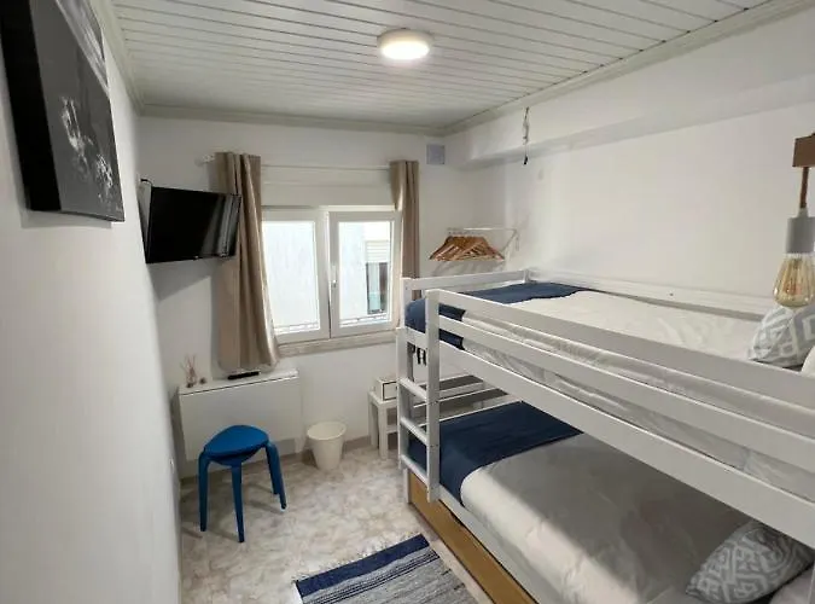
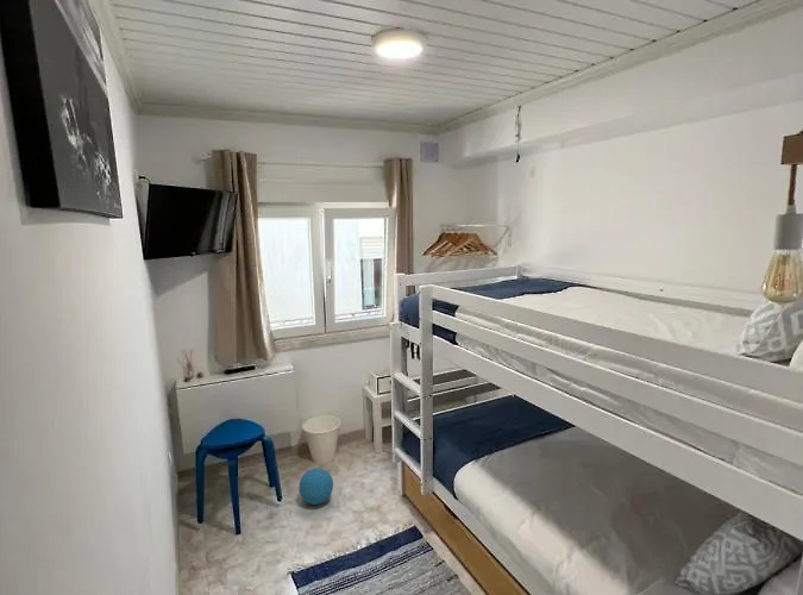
+ ball [297,466,334,506]
